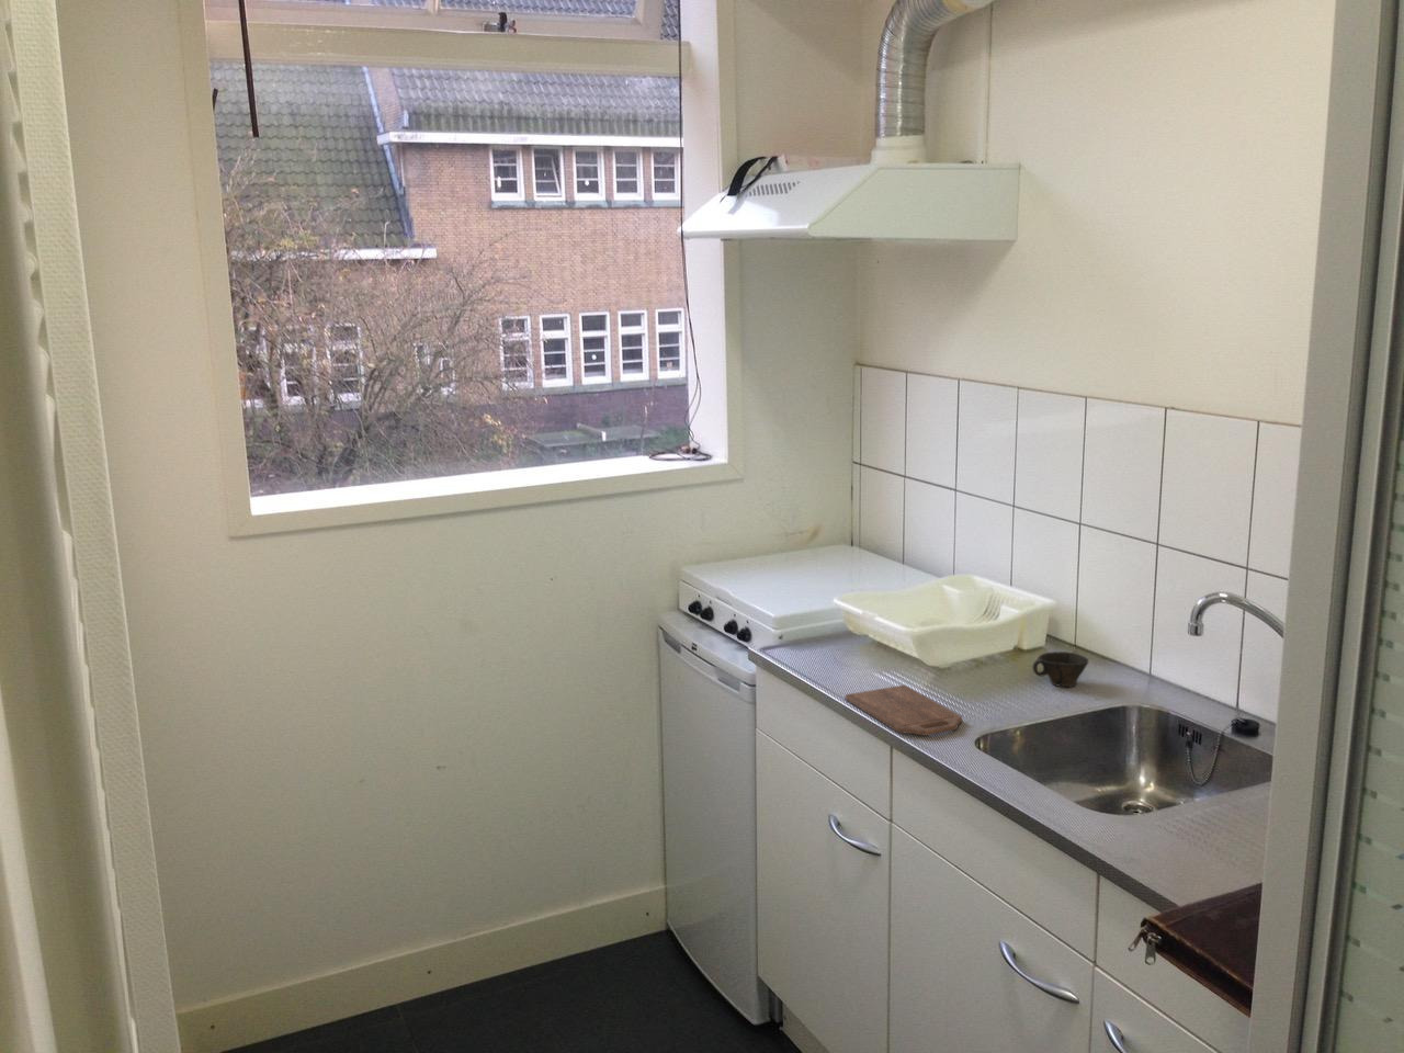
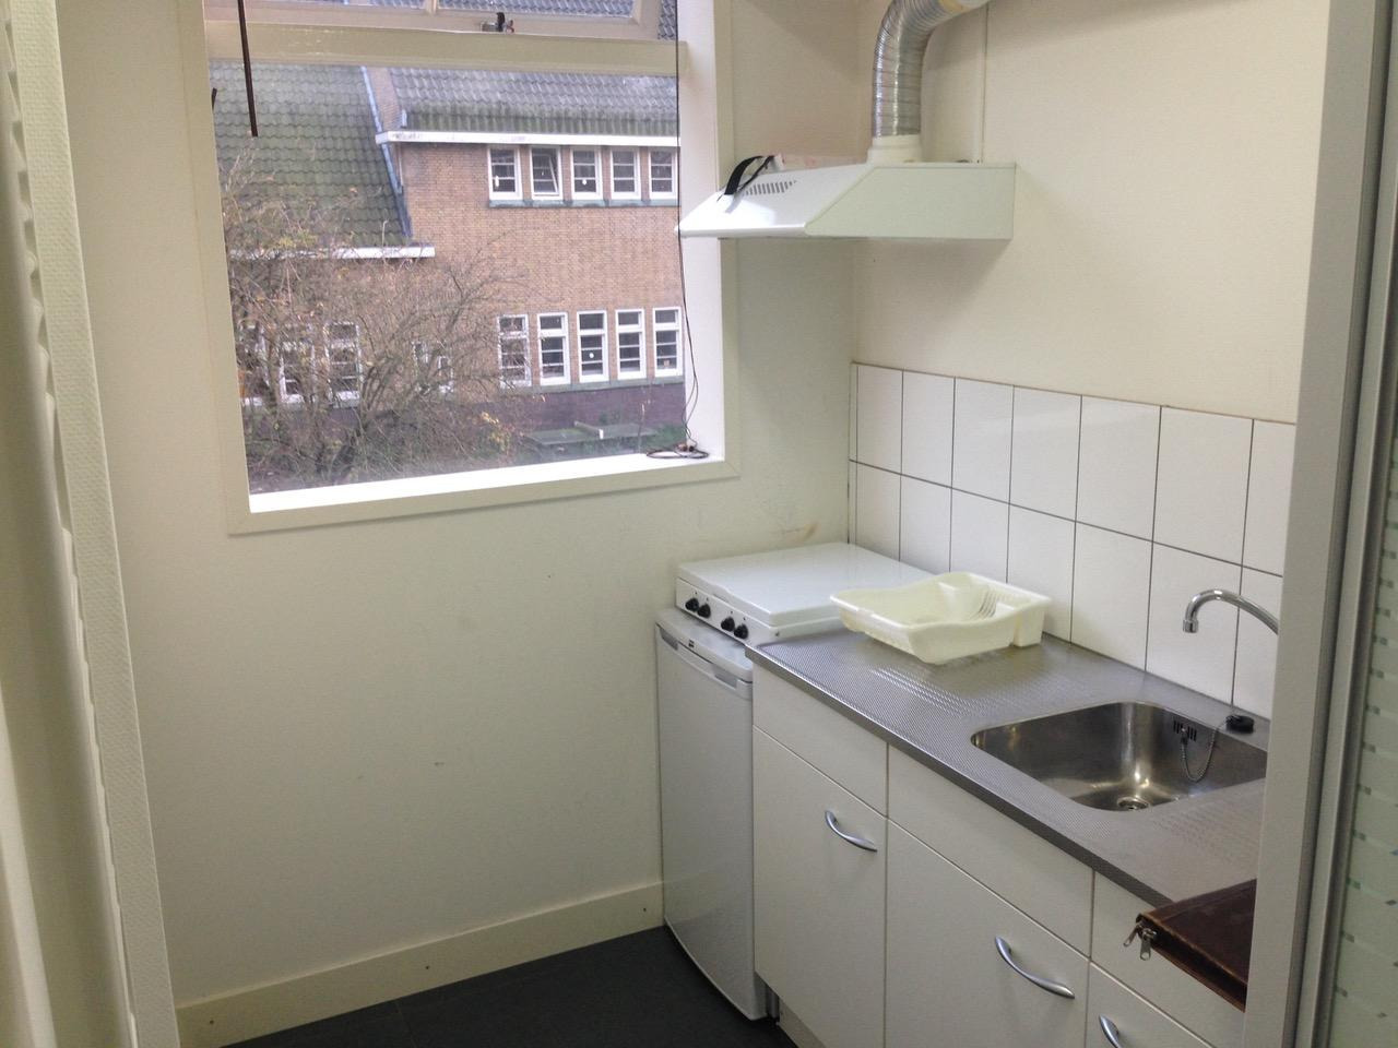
- cutting board [845,685,963,736]
- cup [1031,650,1089,688]
